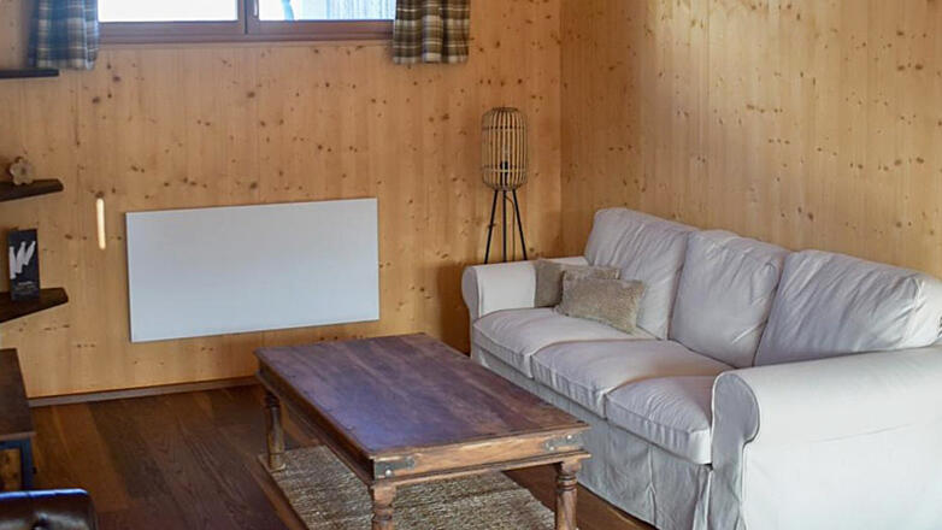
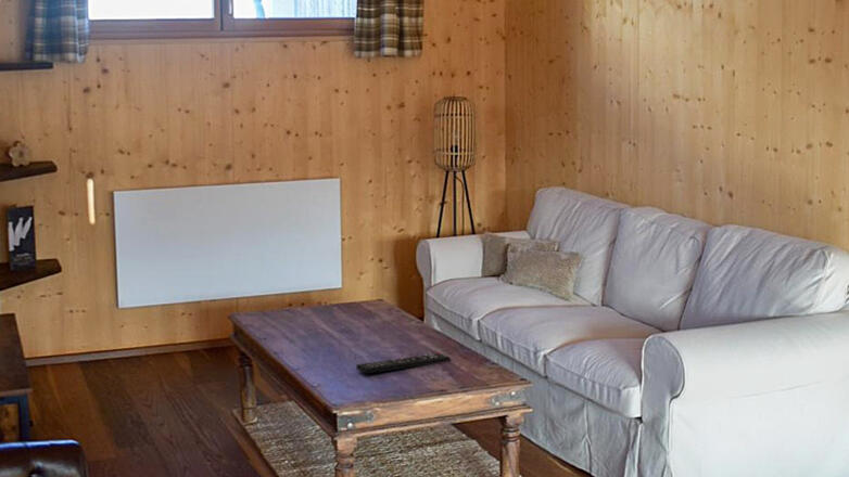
+ remote control [355,352,452,375]
